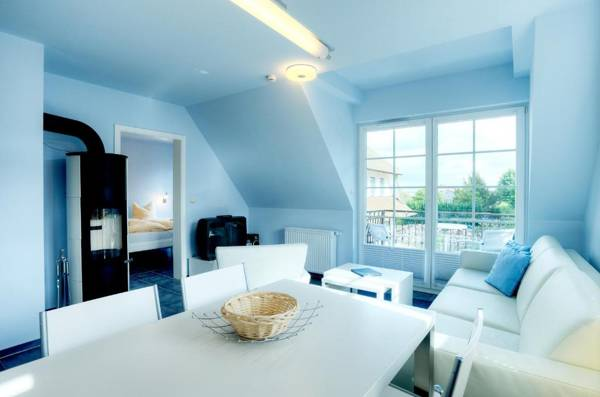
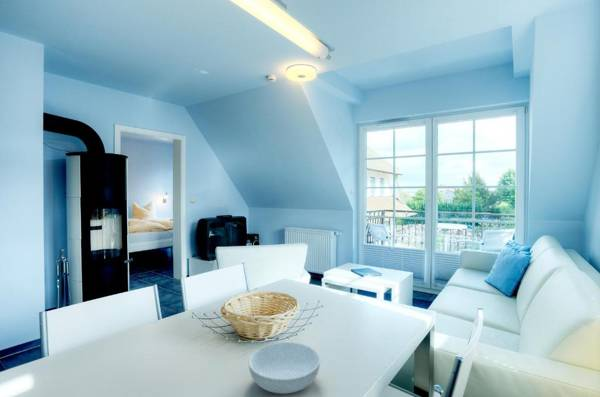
+ serving bowl [247,341,321,395]
